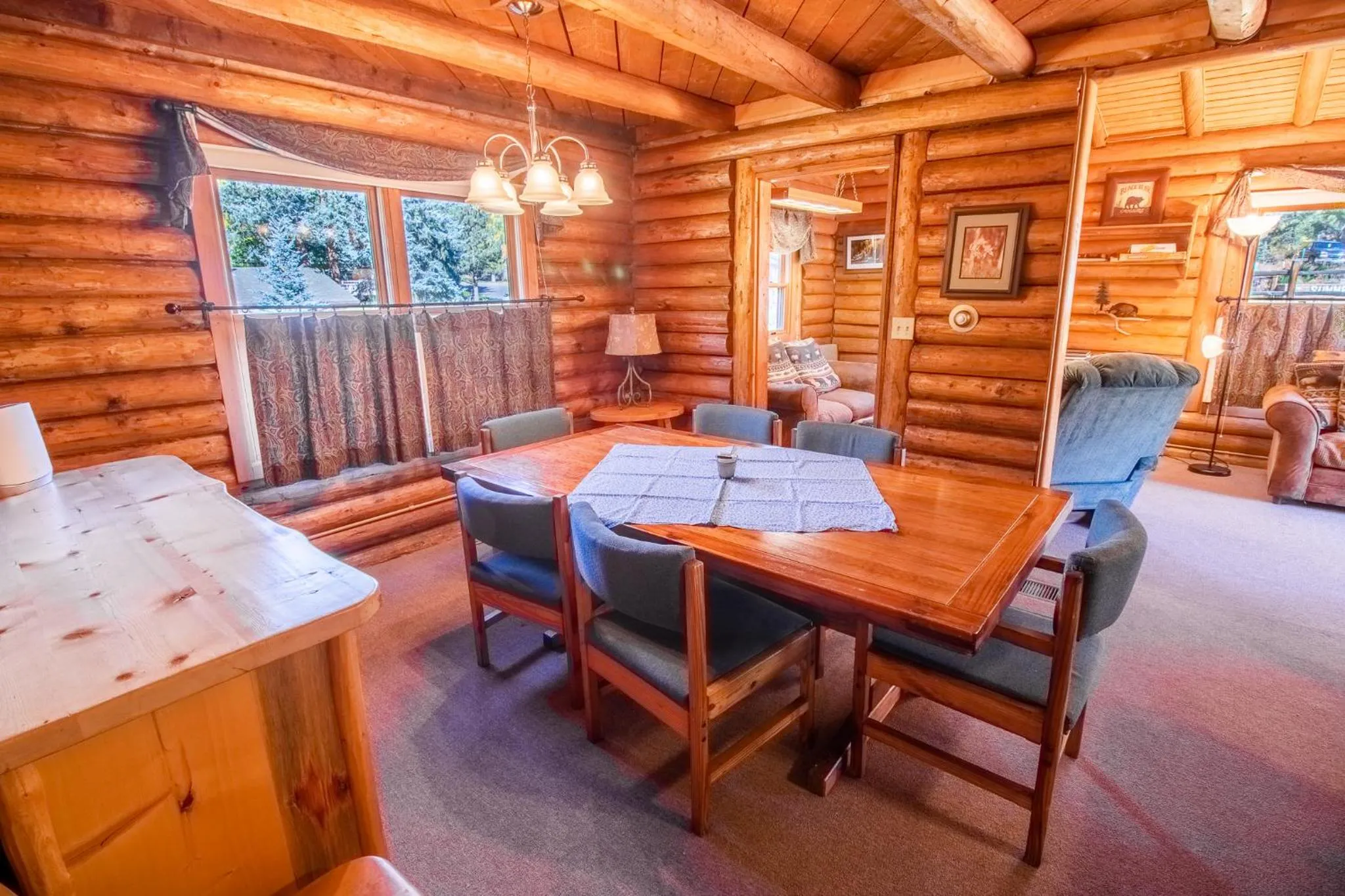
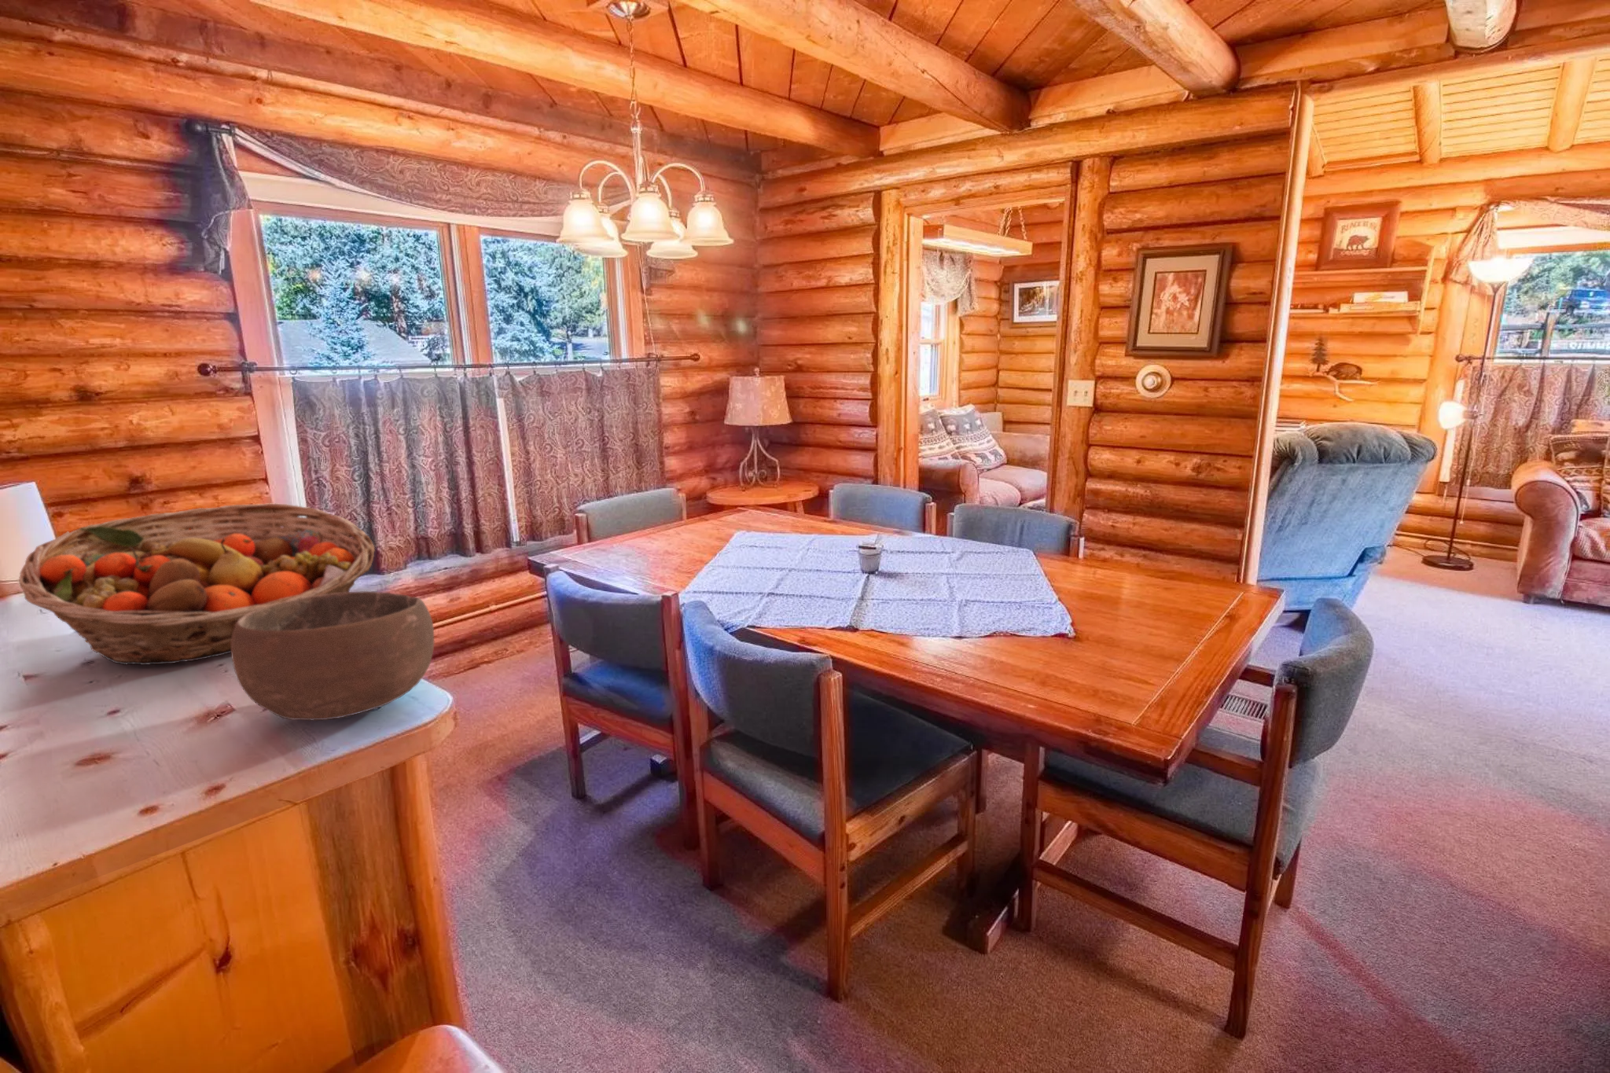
+ bowl [230,590,435,721]
+ fruit basket [18,502,376,666]
